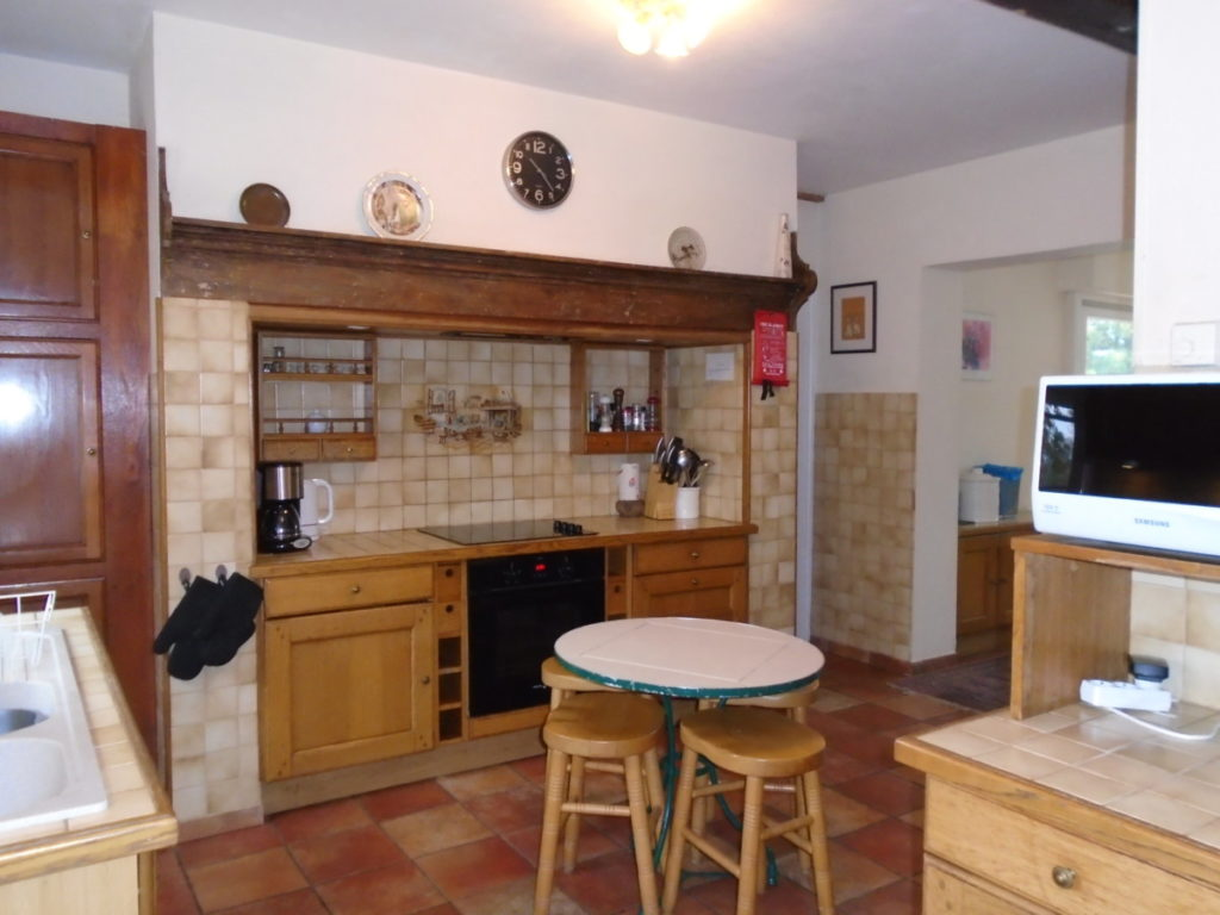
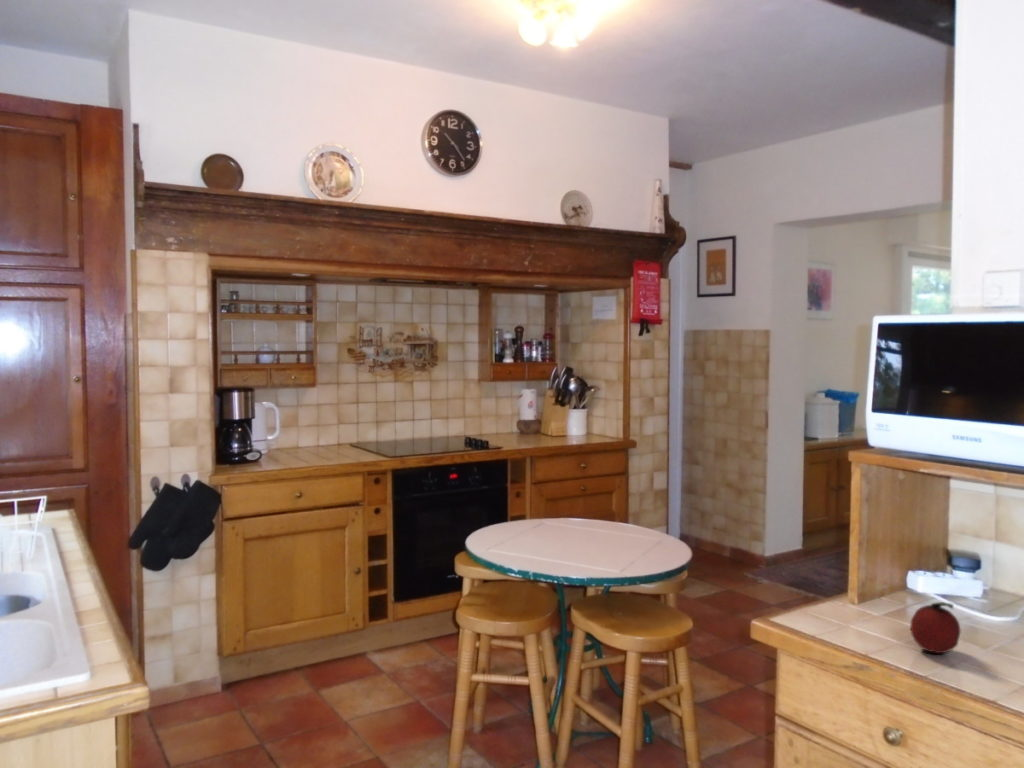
+ fruit [909,601,962,654]
